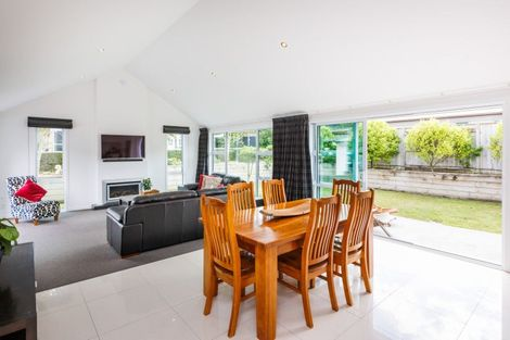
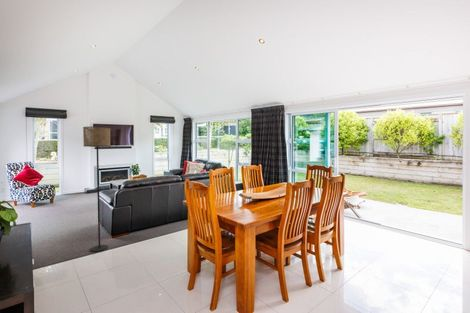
+ floor lamp [82,126,111,252]
